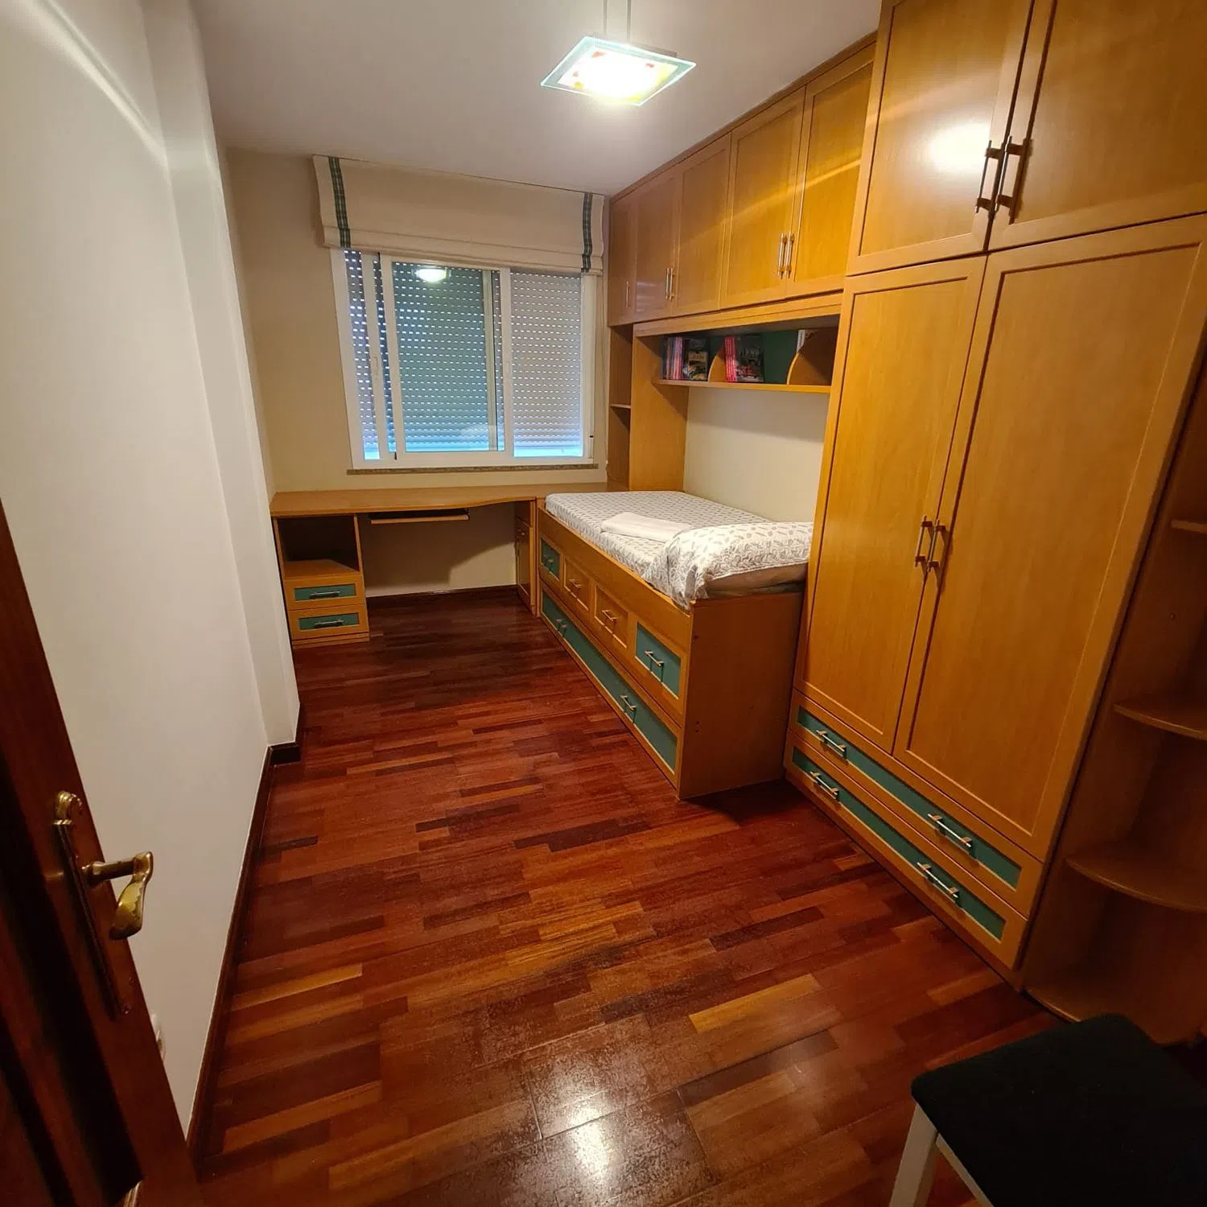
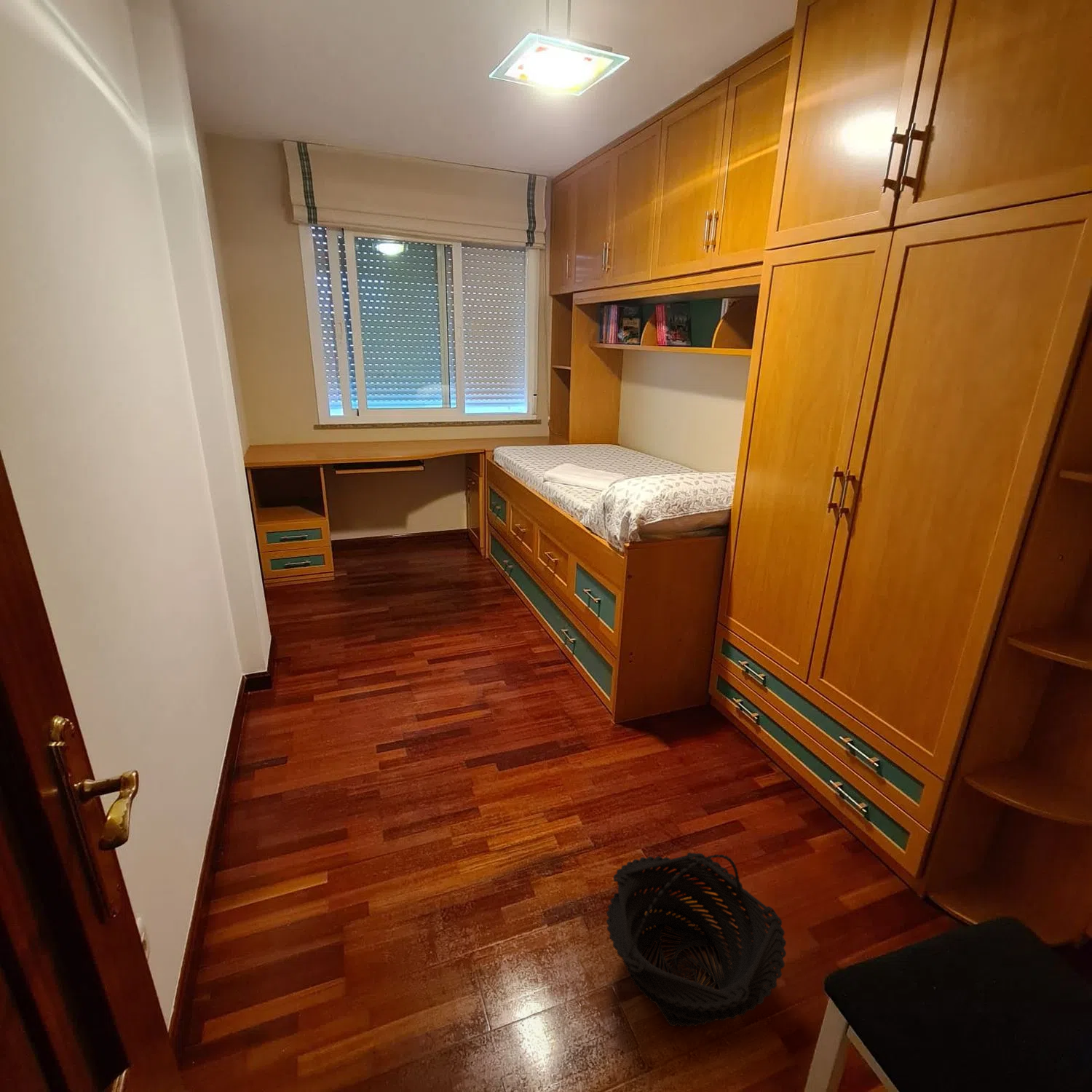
+ basket [606,852,787,1028]
